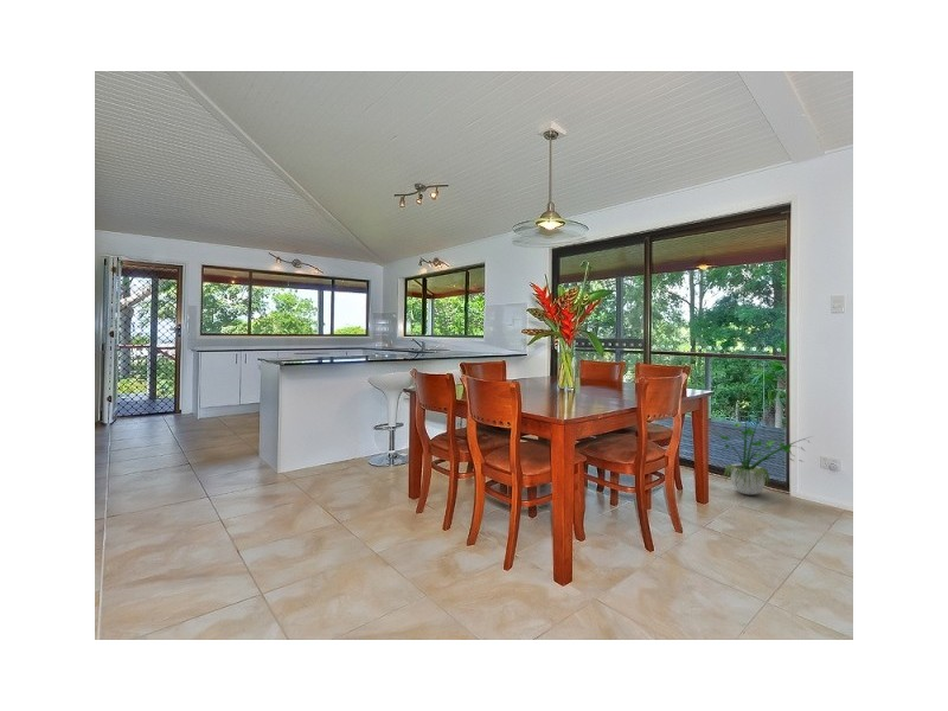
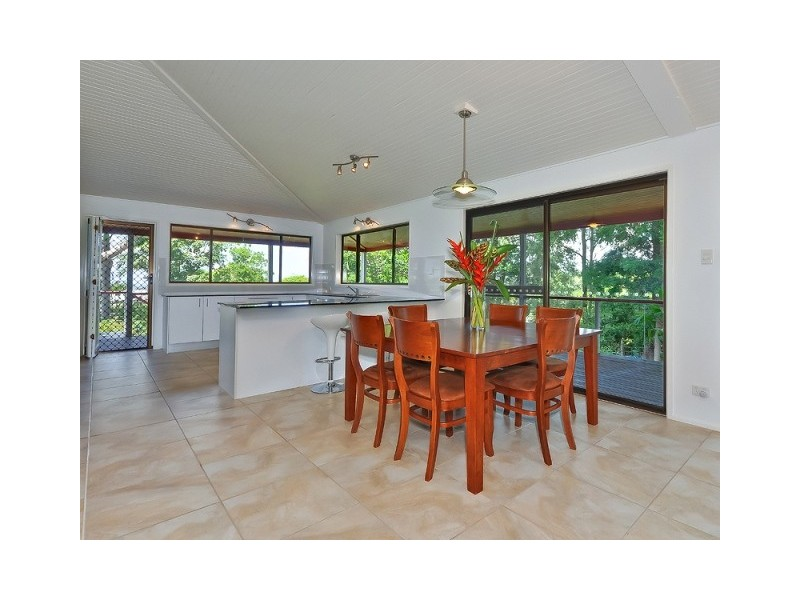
- potted plant [717,408,813,497]
